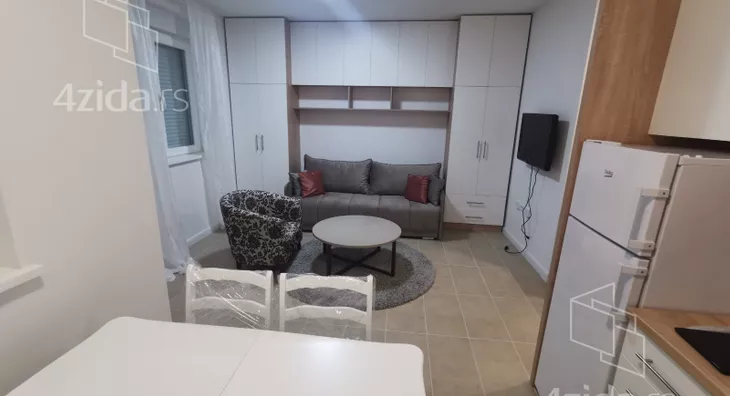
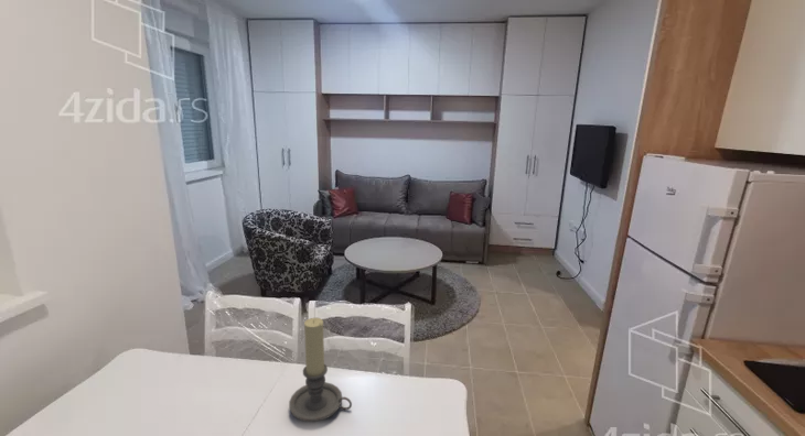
+ candle holder [288,317,353,423]
